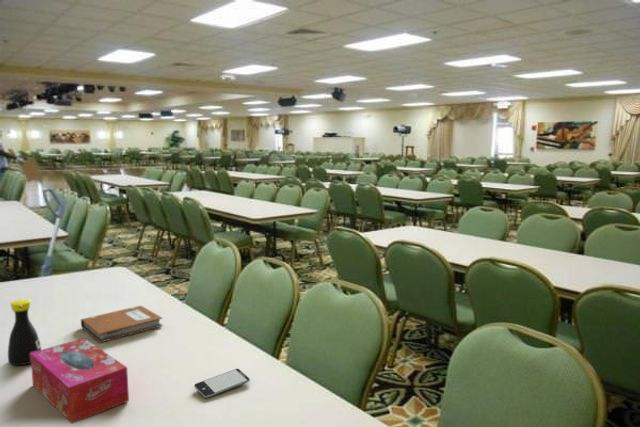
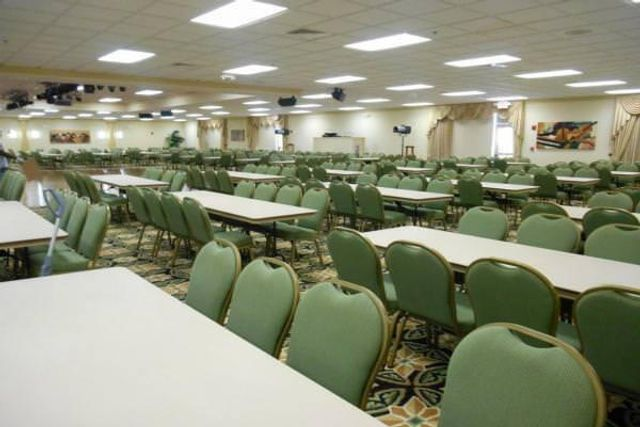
- smartphone [193,368,251,399]
- notebook [80,305,164,344]
- tissue box [30,337,130,425]
- bottle [7,298,42,366]
